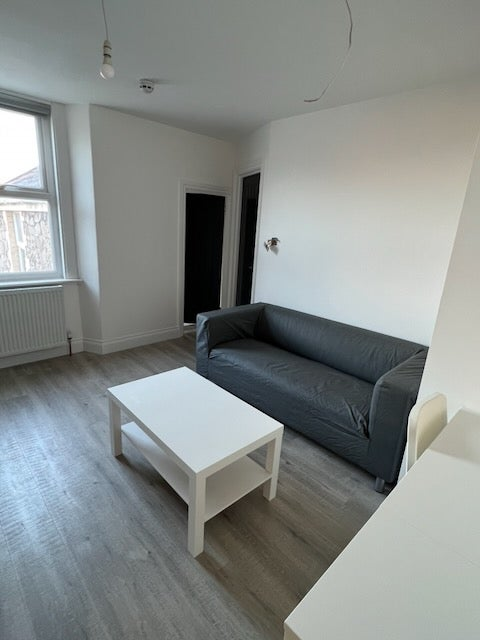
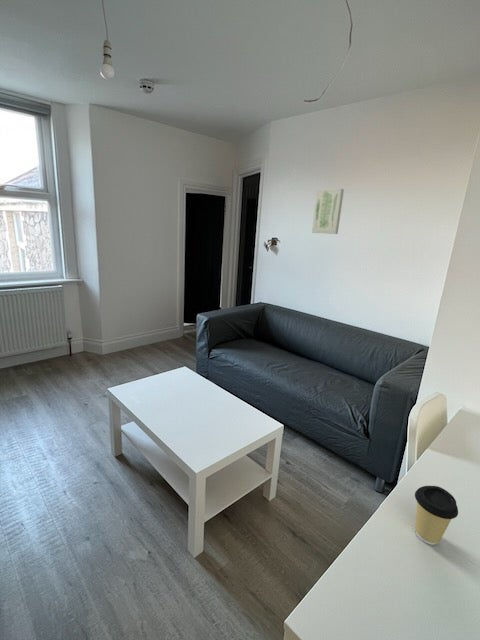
+ wall art [311,188,345,235]
+ coffee cup [414,485,459,546]
